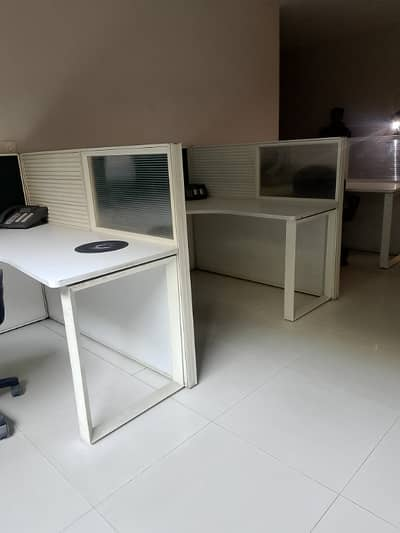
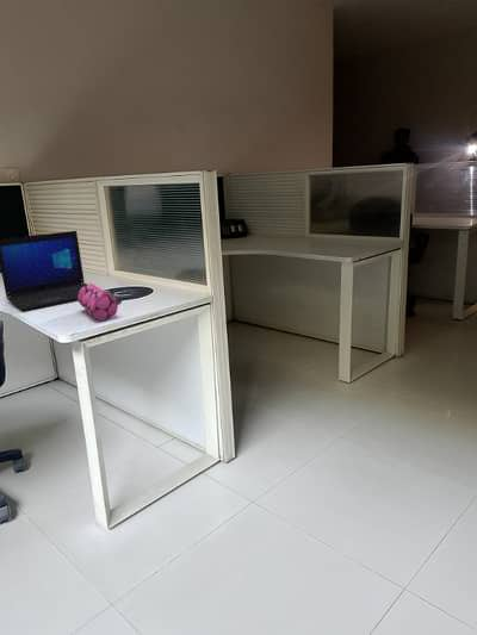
+ laptop [0,230,88,312]
+ pencil case [78,282,123,322]
